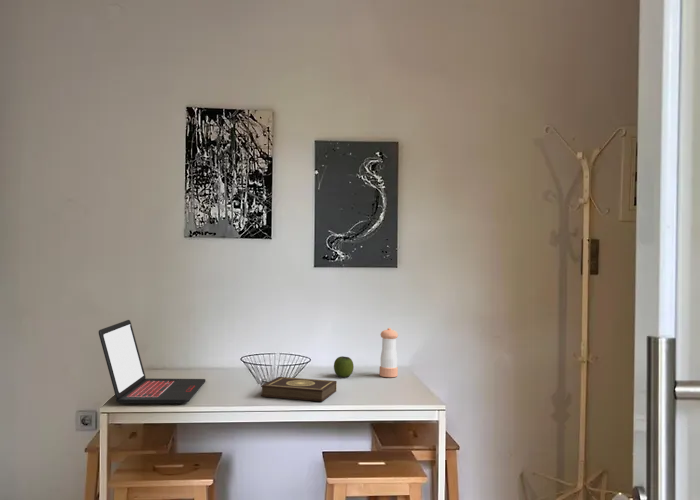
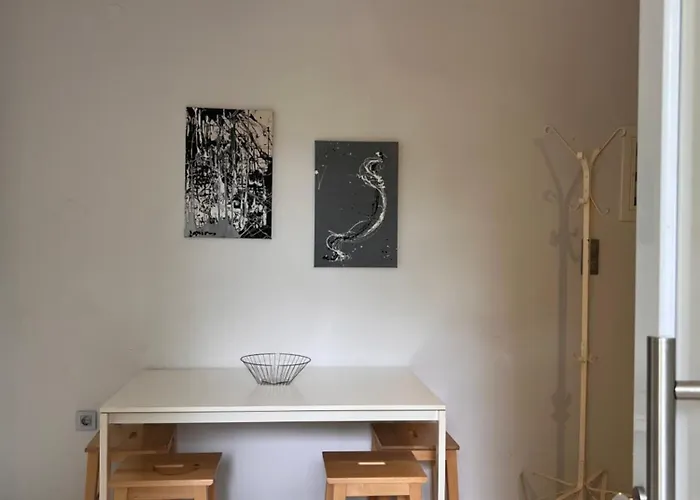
- apple [333,355,354,378]
- book [260,376,338,402]
- pepper shaker [379,327,399,378]
- laptop [98,319,207,404]
